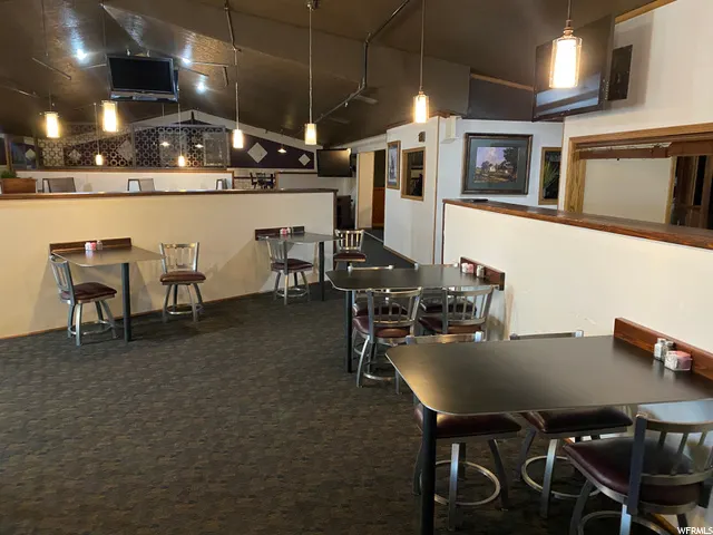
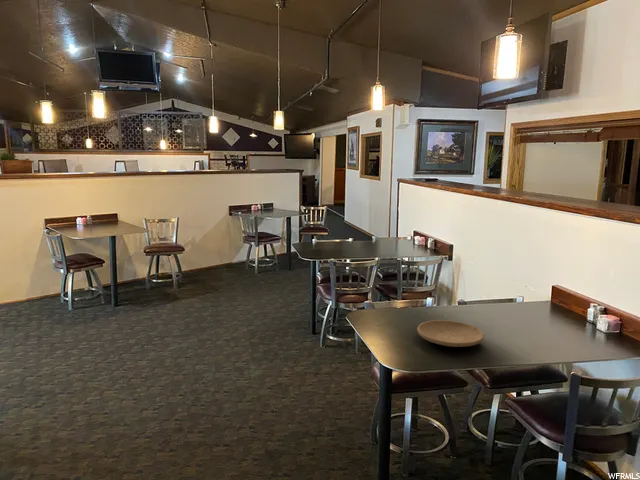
+ plate [416,319,485,348]
